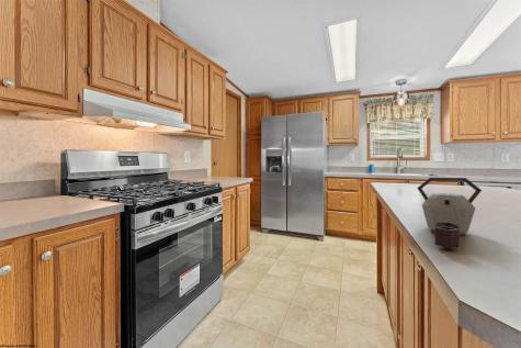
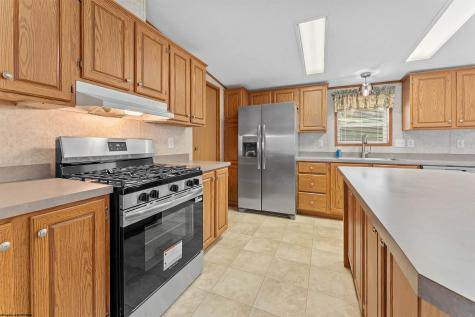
- kettle [416,177,483,250]
